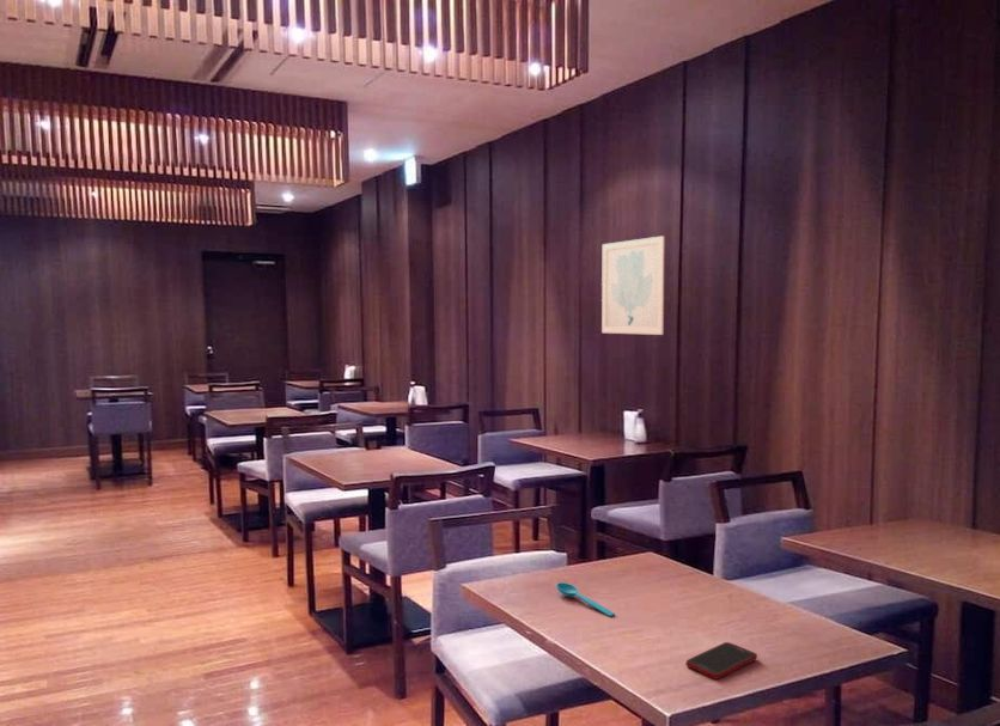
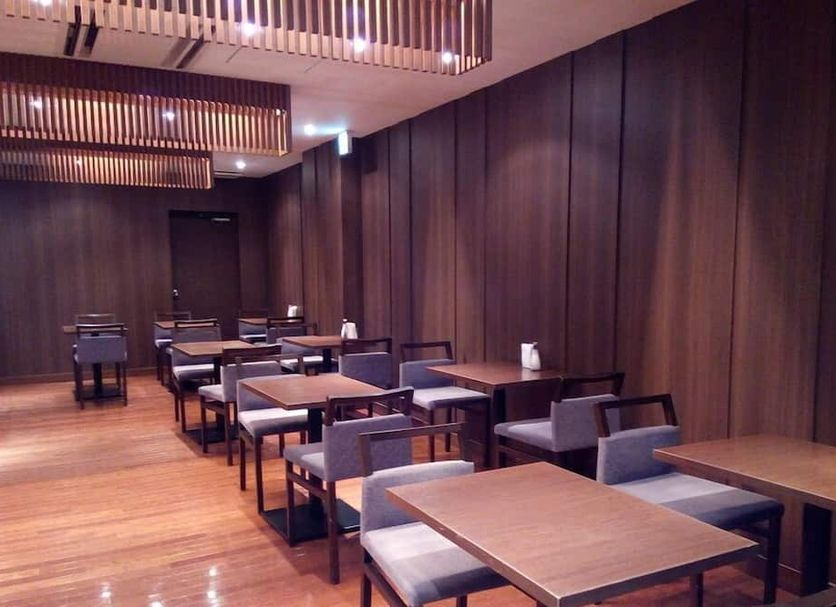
- cell phone [684,641,758,681]
- wall art [600,234,666,336]
- spoon [555,581,616,617]
